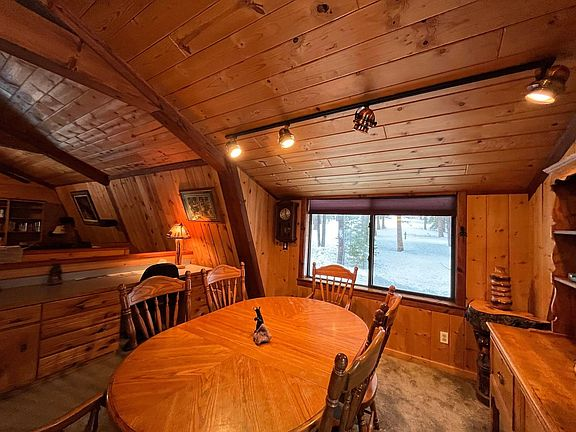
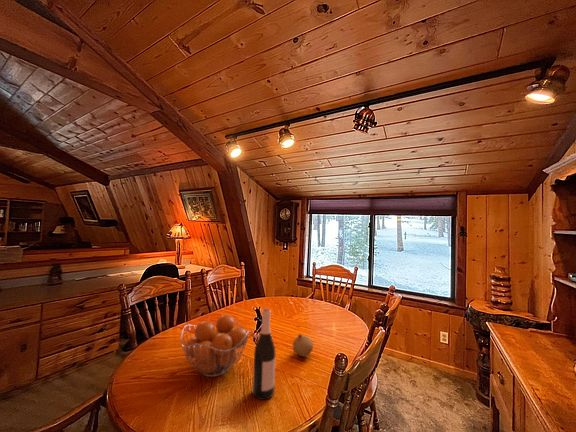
+ wine bottle [252,307,276,401]
+ fruit [292,333,314,357]
+ fruit basket [180,314,251,378]
